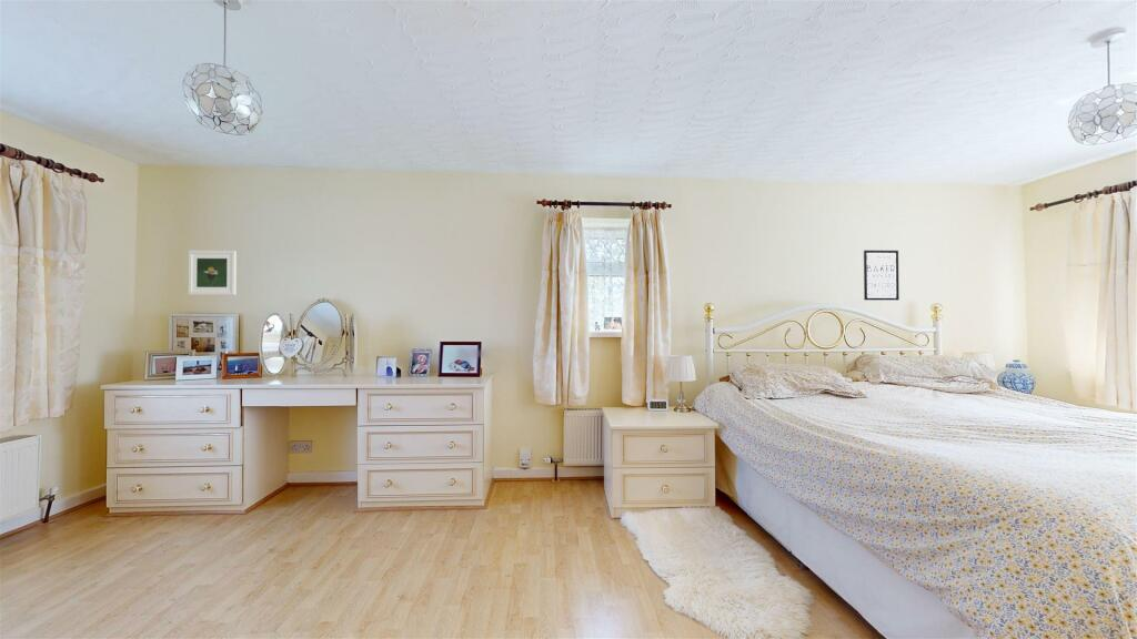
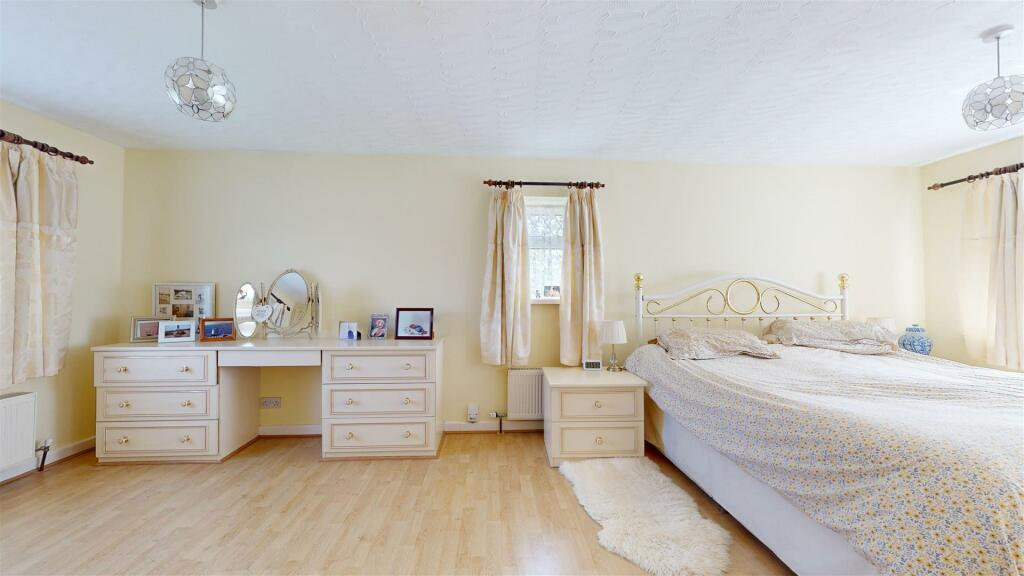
- wall art [863,250,900,301]
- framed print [188,250,238,296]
